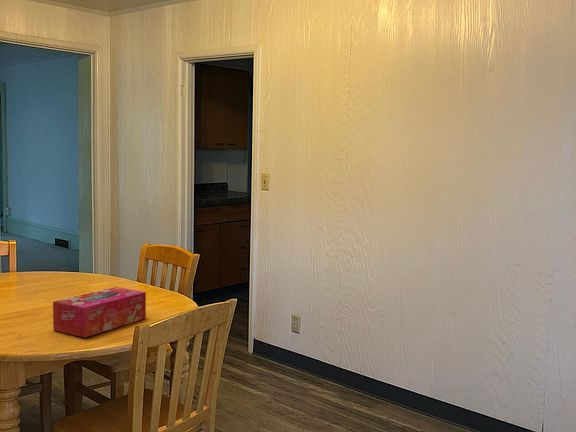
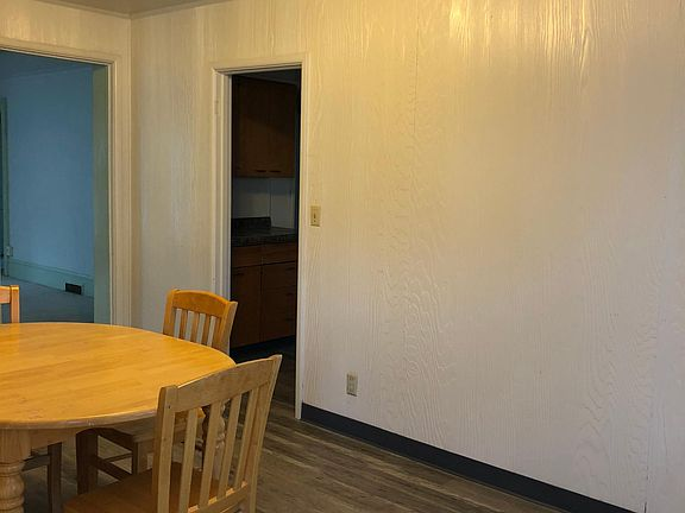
- tissue box [52,286,147,338]
